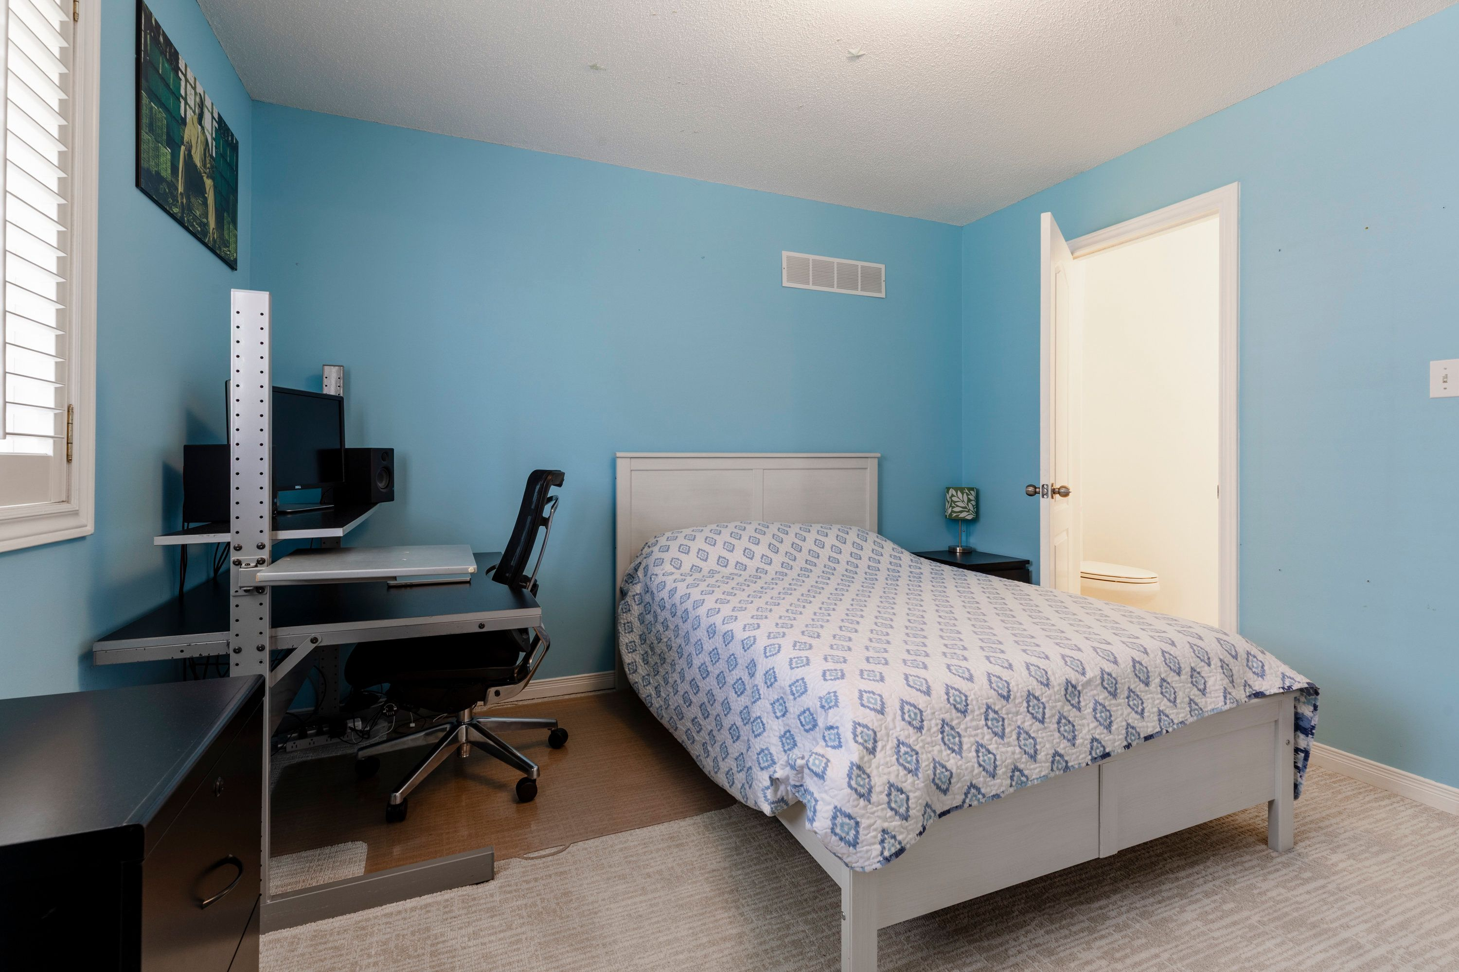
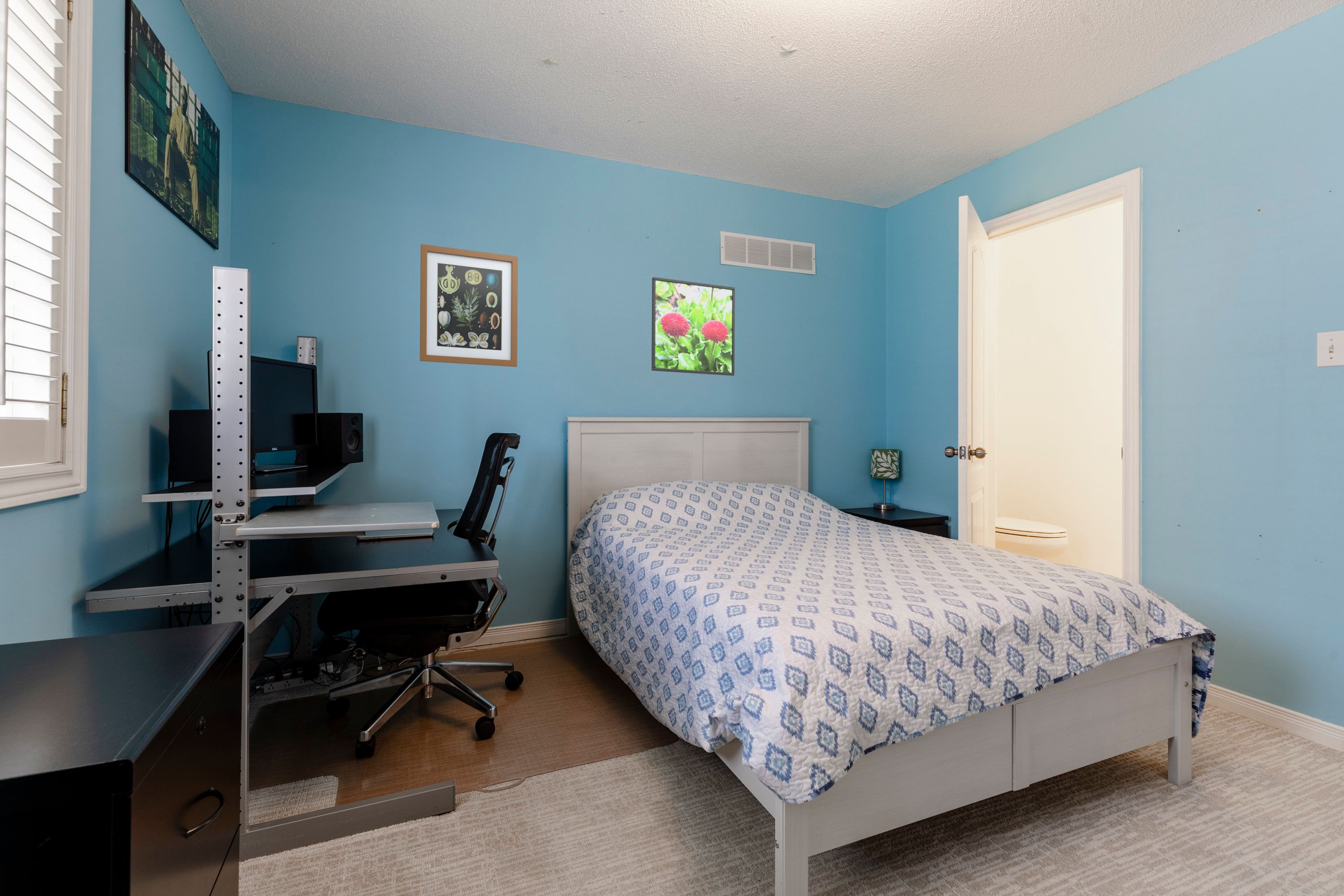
+ wall art [419,244,518,367]
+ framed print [651,277,735,376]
